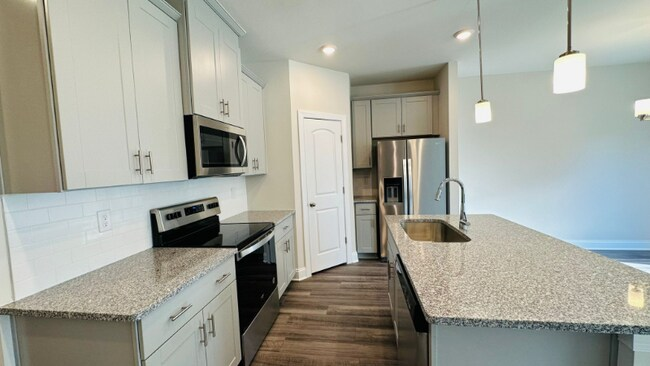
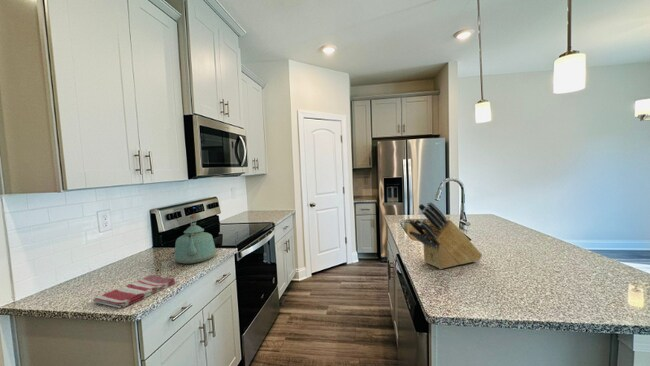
+ knife block [407,201,483,270]
+ dish towel [92,274,176,309]
+ kettle [173,213,217,265]
